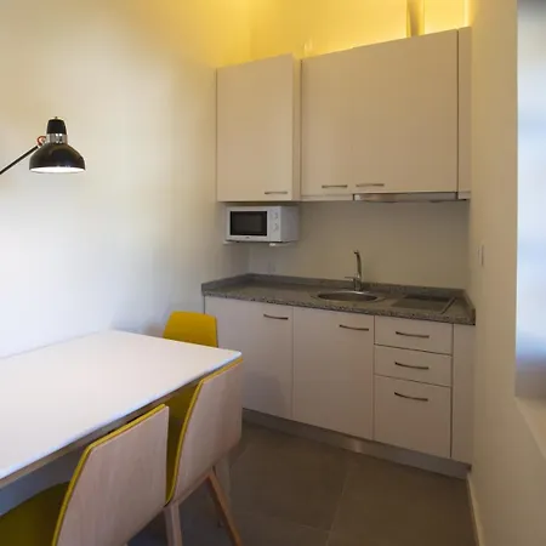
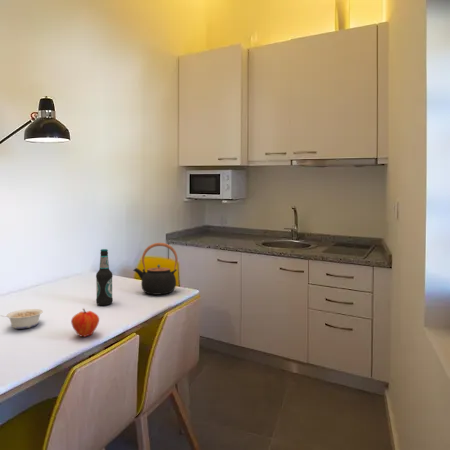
+ bottle [95,248,114,306]
+ legume [0,308,44,330]
+ teapot [132,242,178,296]
+ fruit [70,307,100,338]
